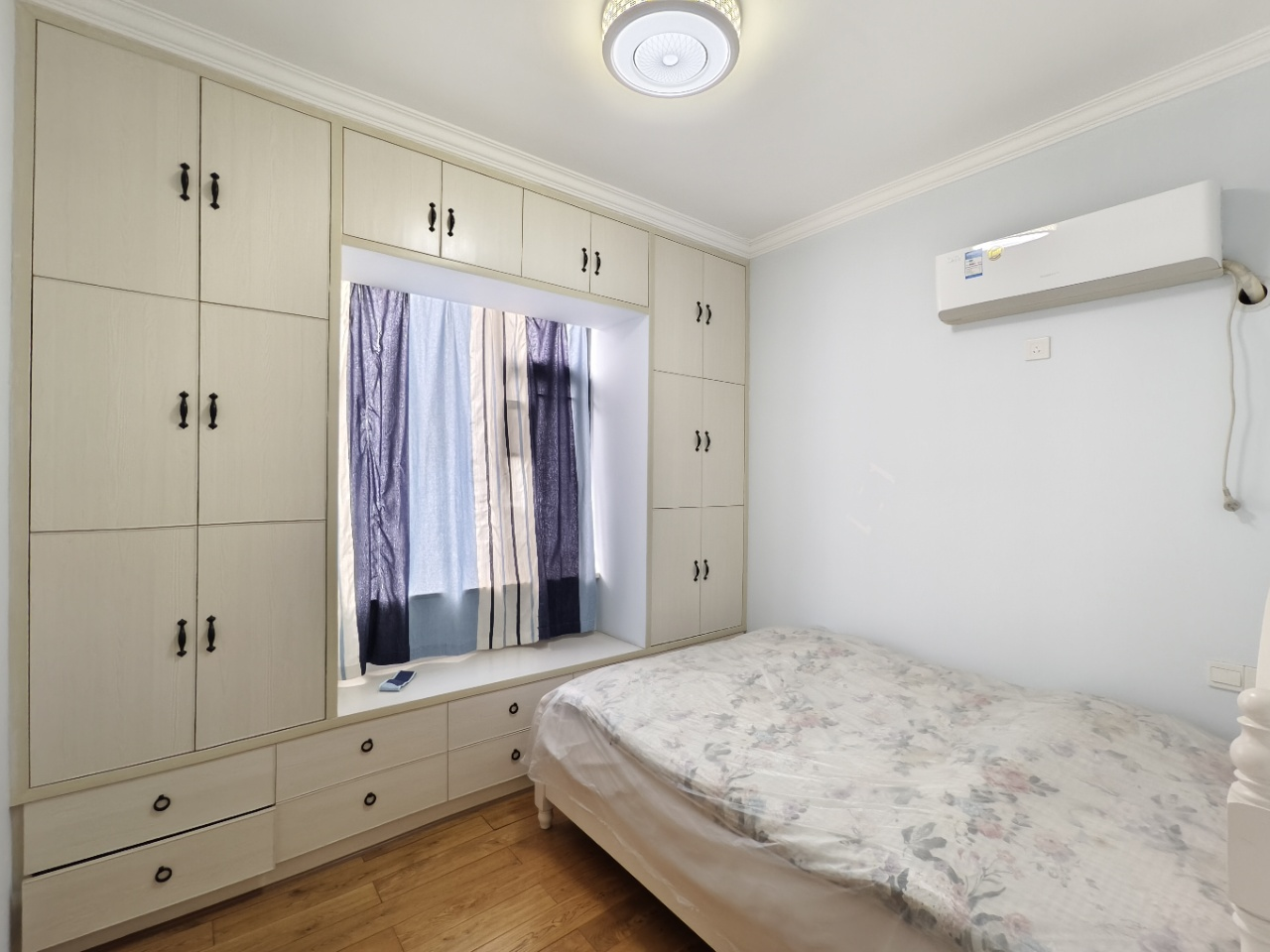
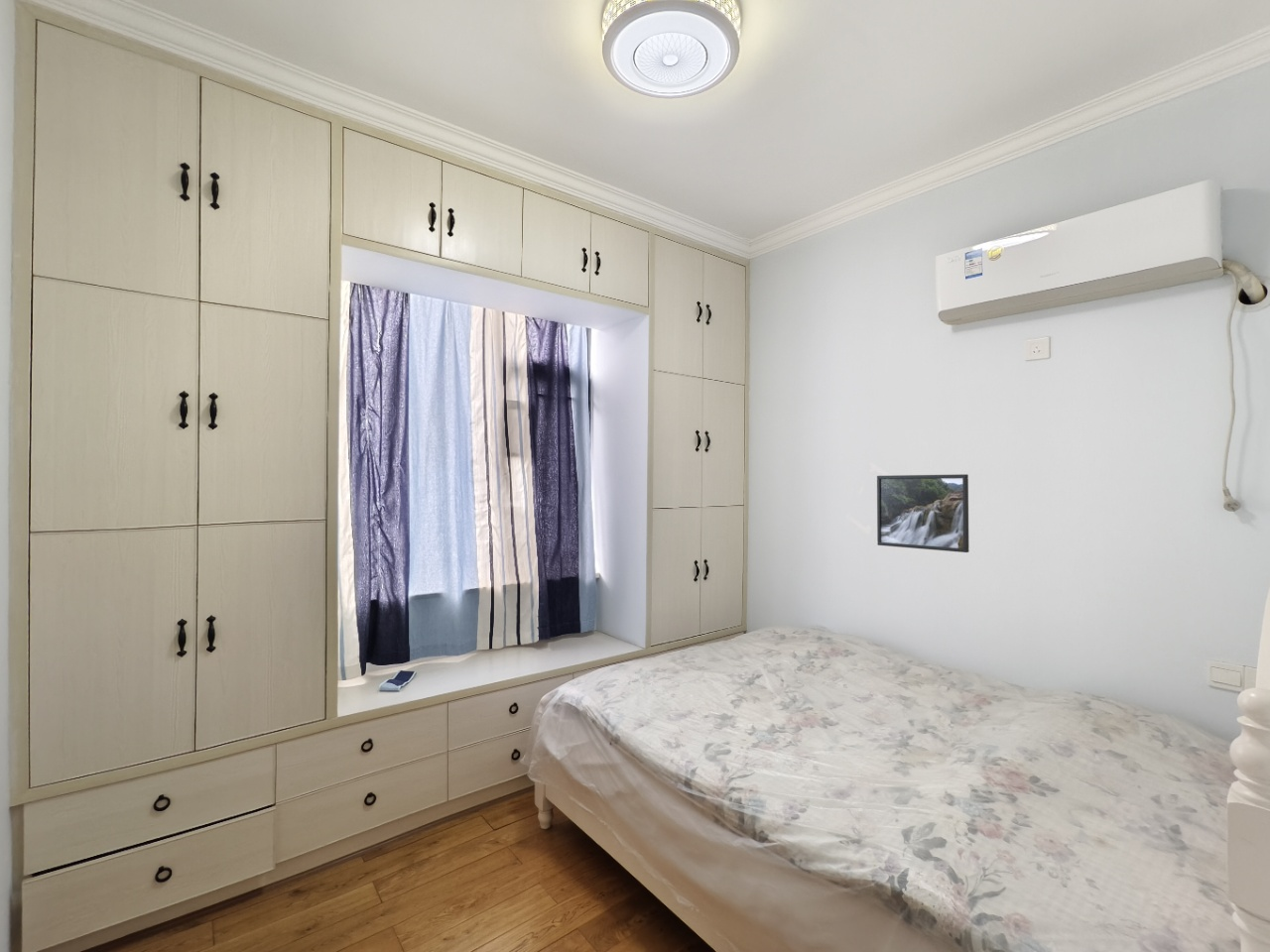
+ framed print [876,473,970,553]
